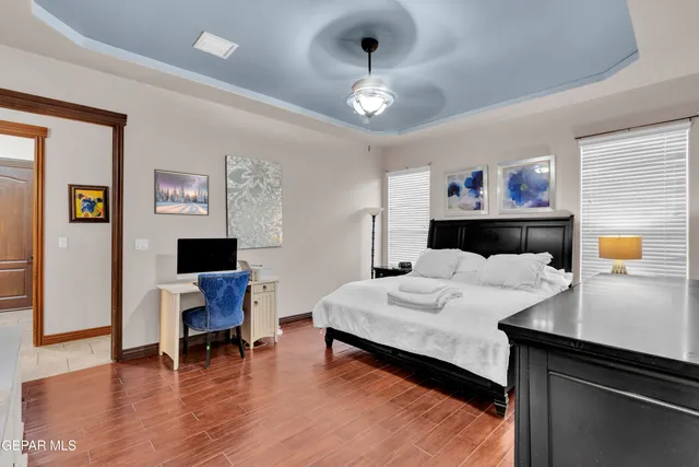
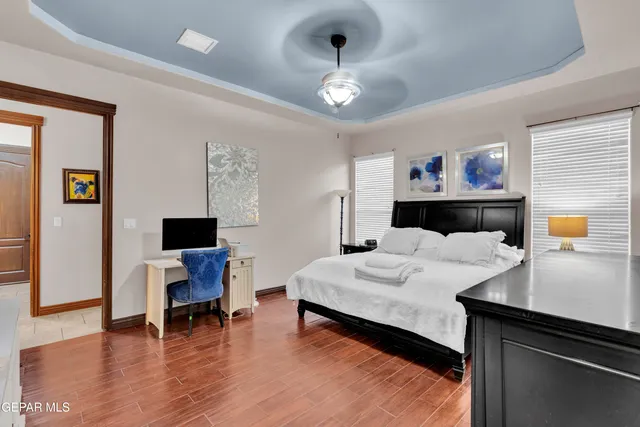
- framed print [153,168,210,217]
